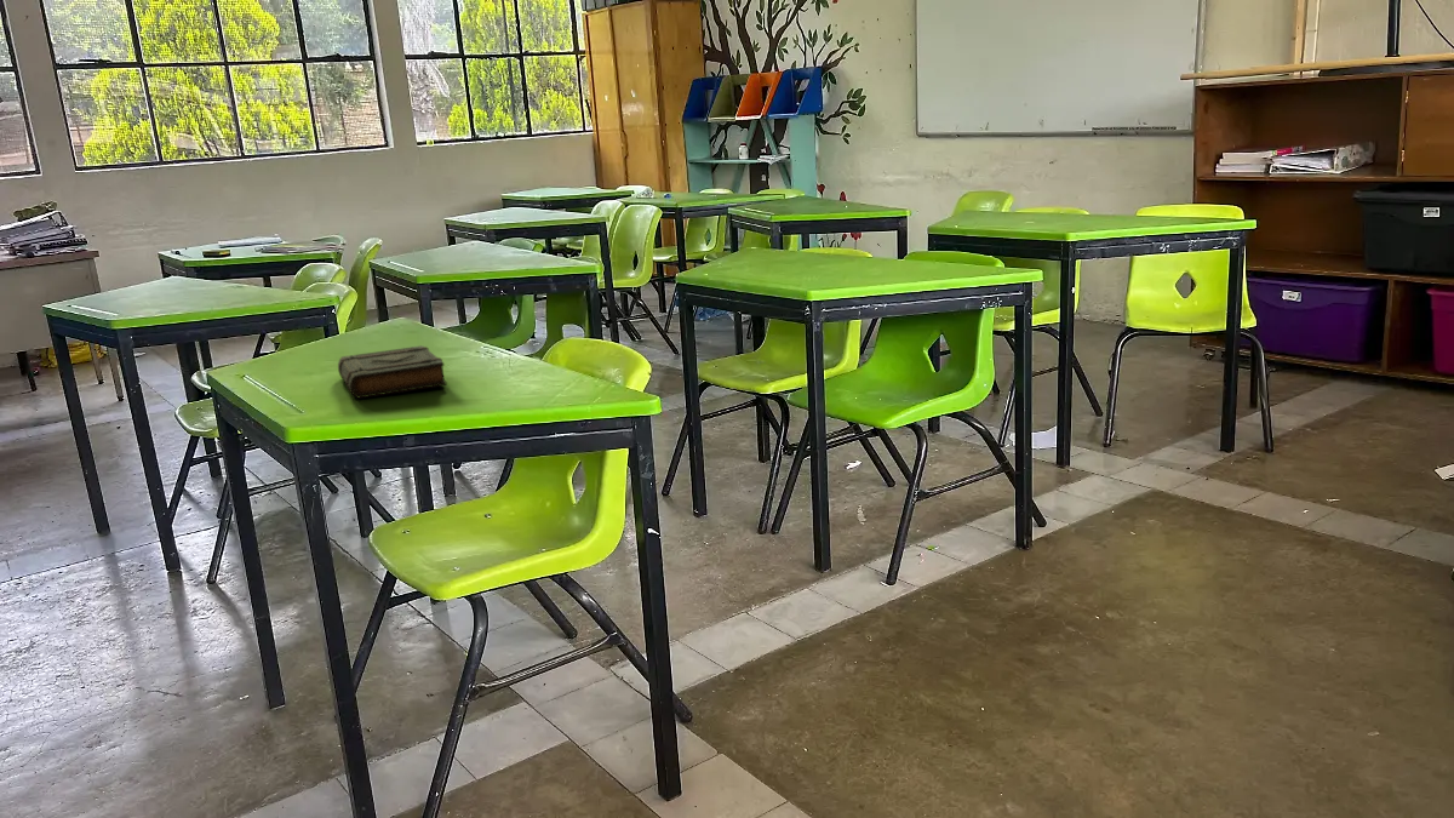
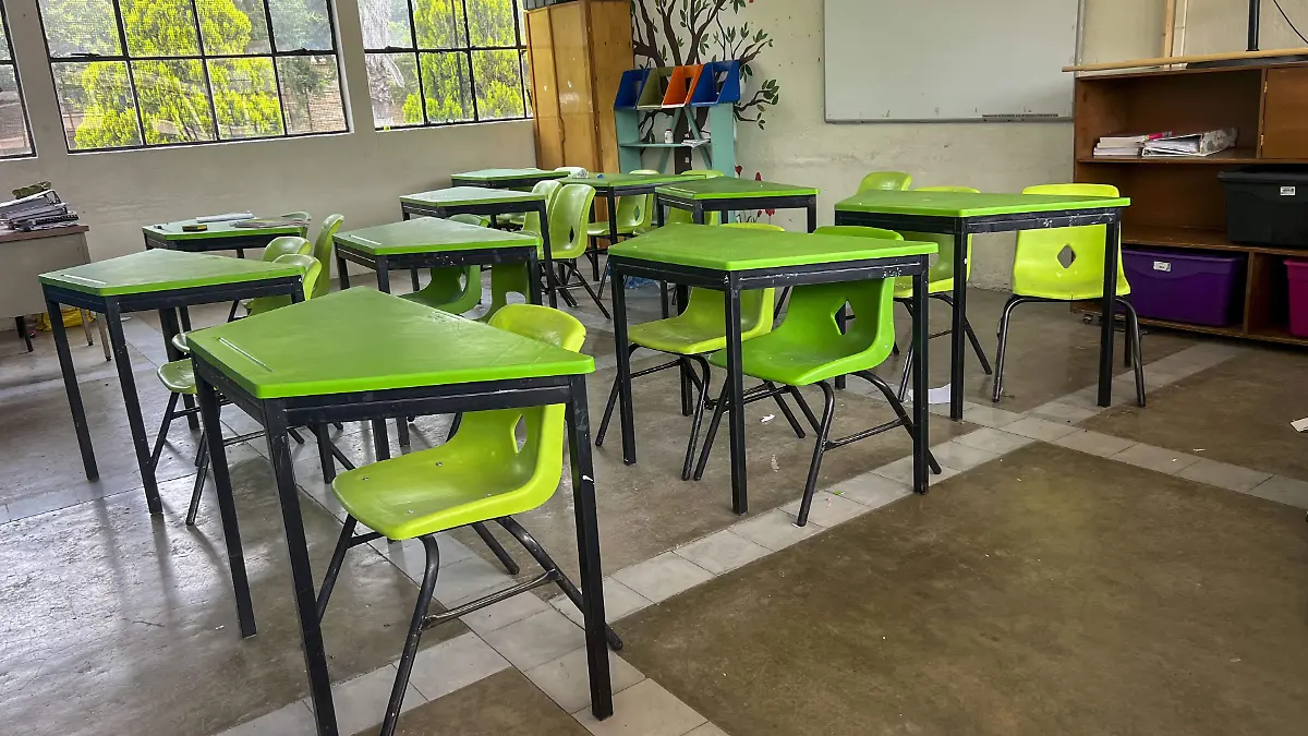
- book [337,344,448,400]
